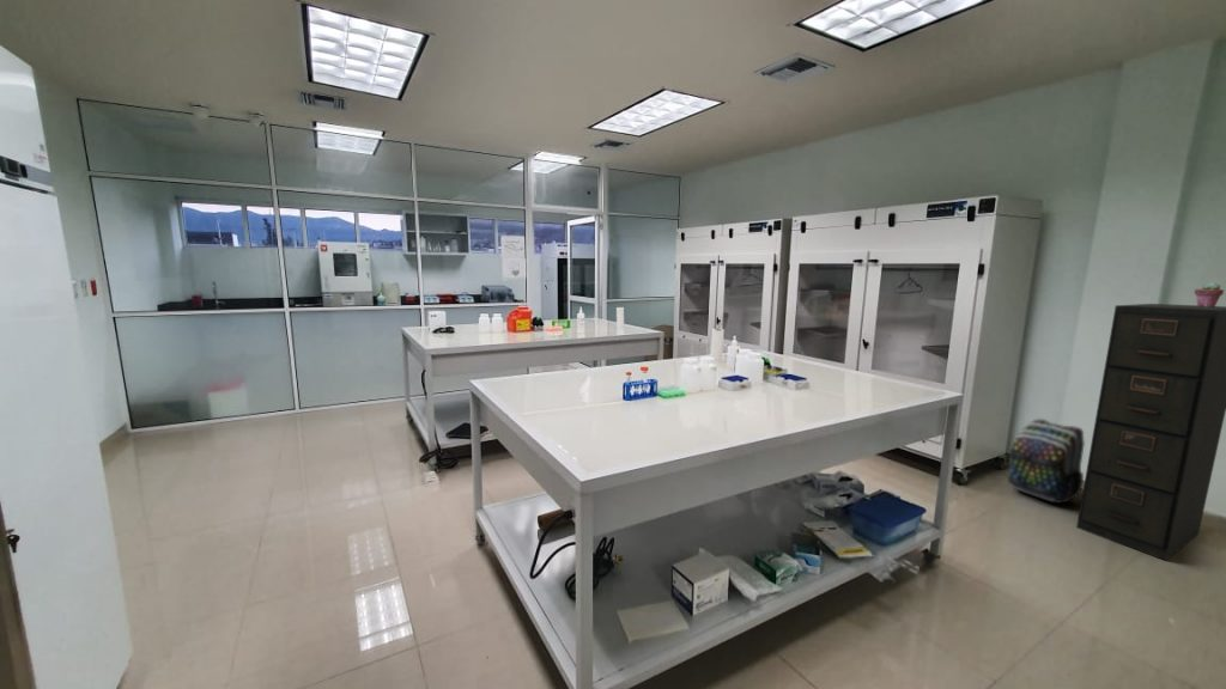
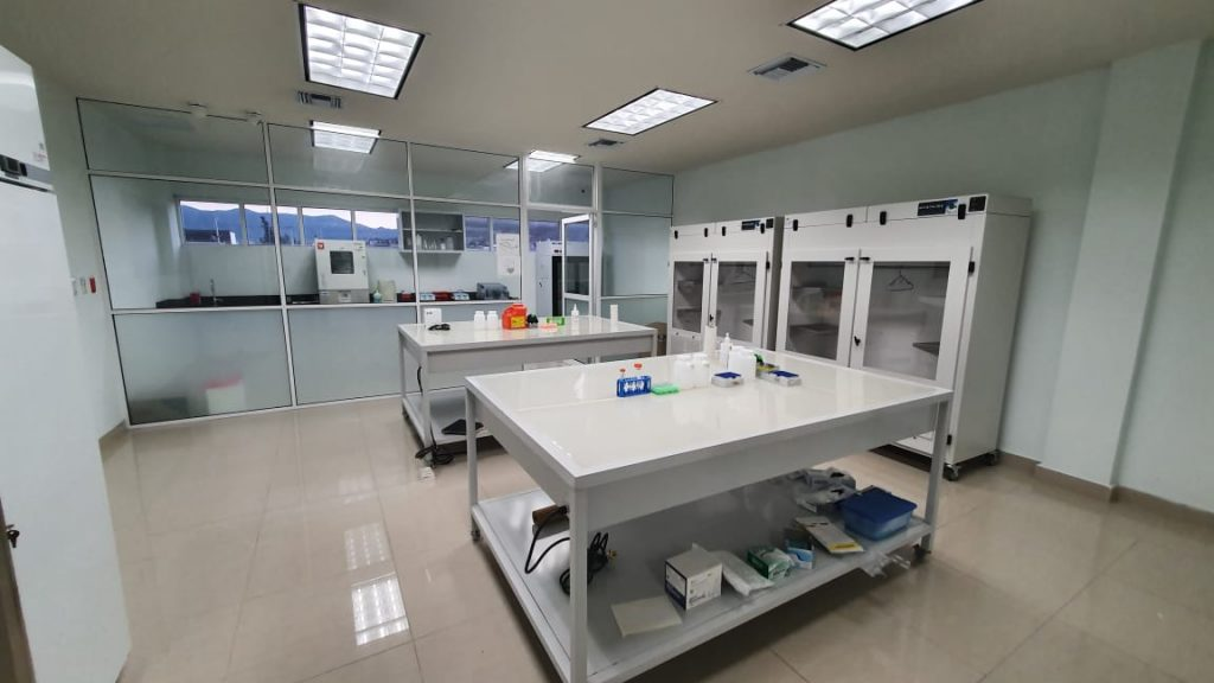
- backpack [1007,417,1086,505]
- filing cabinet [1075,303,1226,561]
- potted succulent [1194,281,1225,306]
